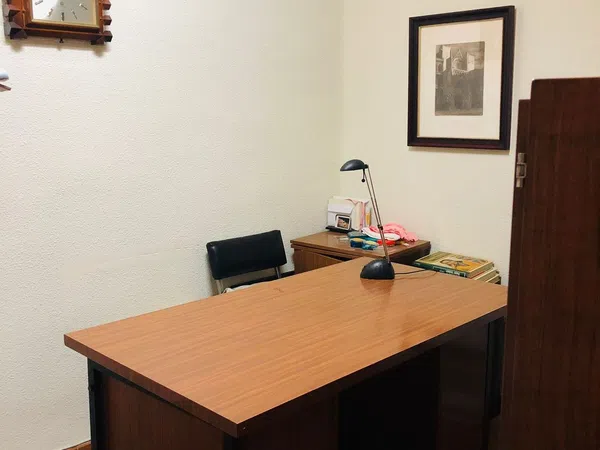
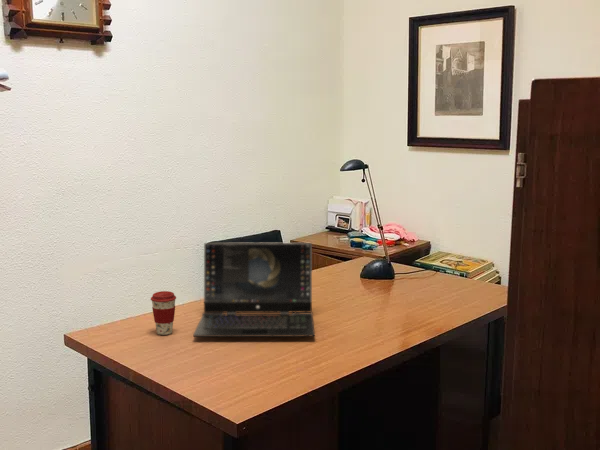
+ coffee cup [150,290,177,336]
+ laptop [192,242,316,338]
